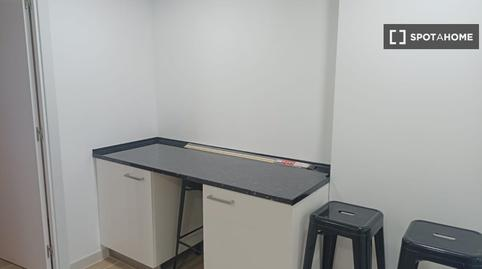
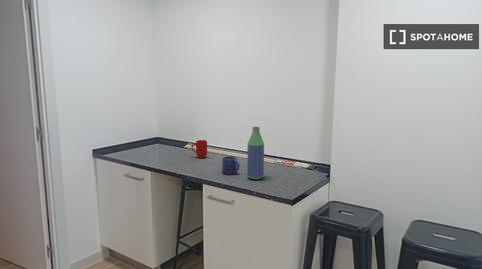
+ mug [221,155,241,176]
+ mug [191,139,208,159]
+ bottle [246,126,265,180]
